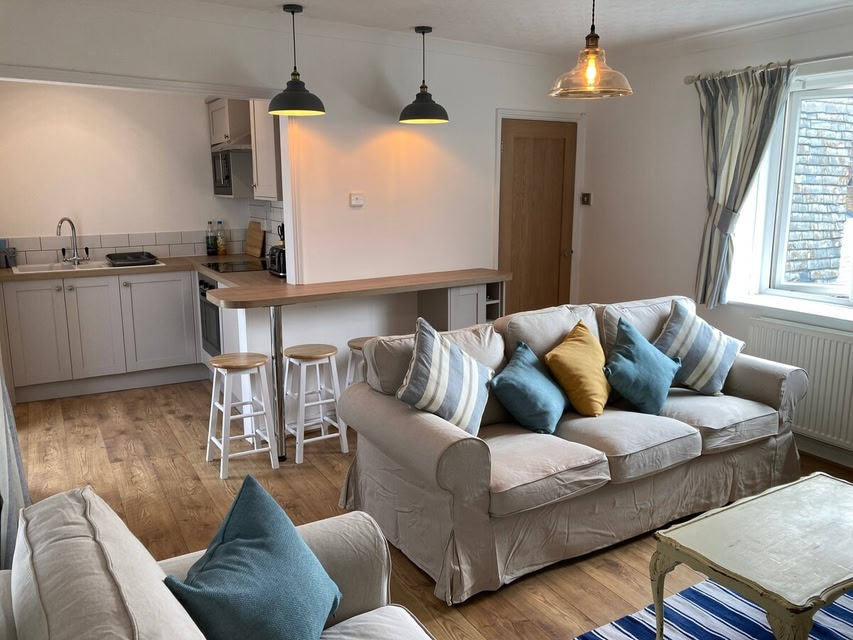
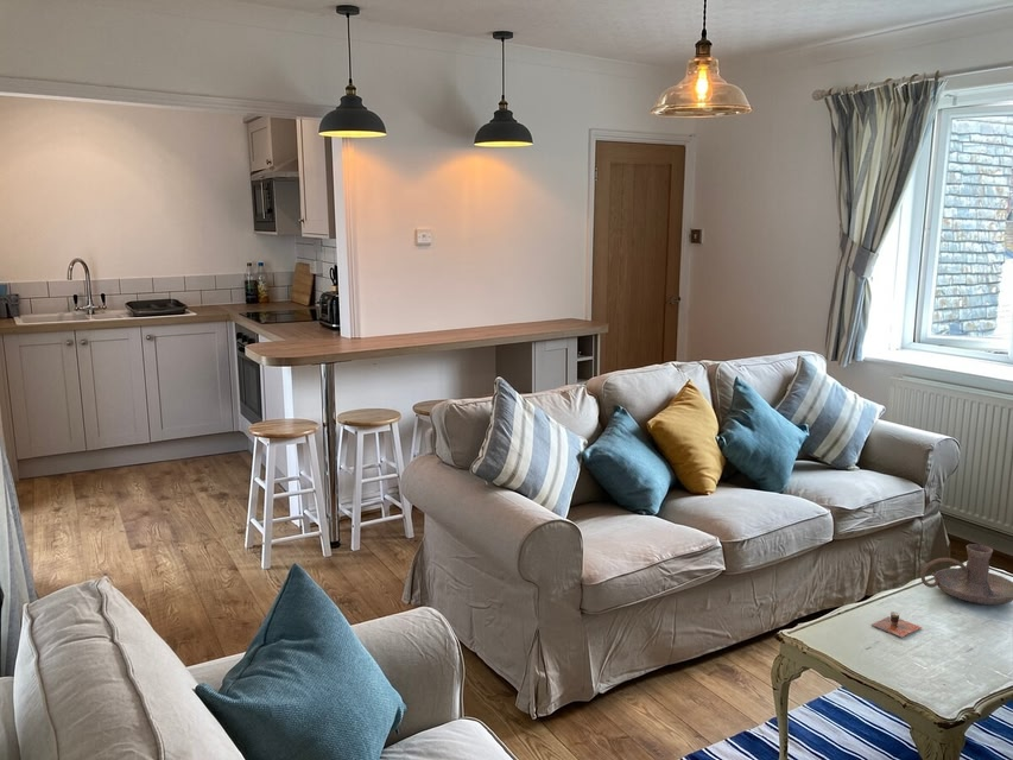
+ candle holder [919,543,1013,606]
+ cup [870,610,923,639]
